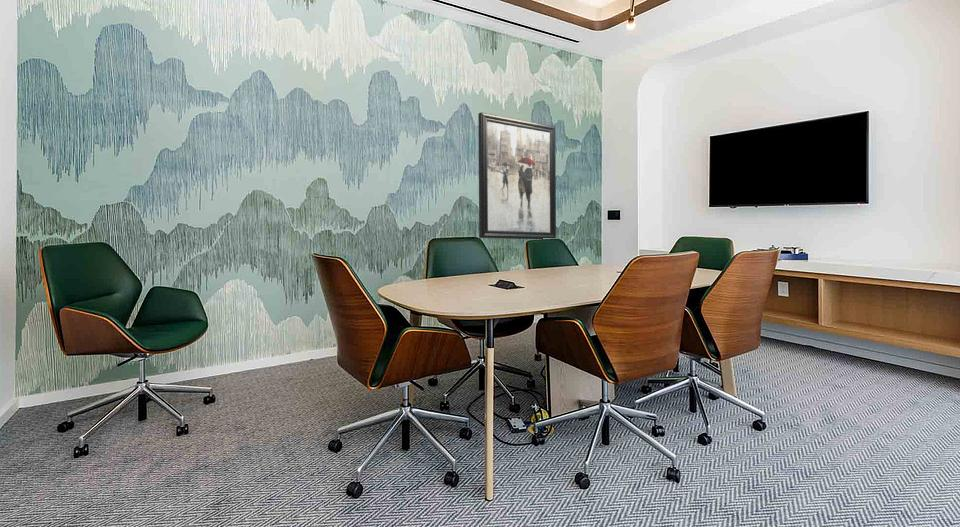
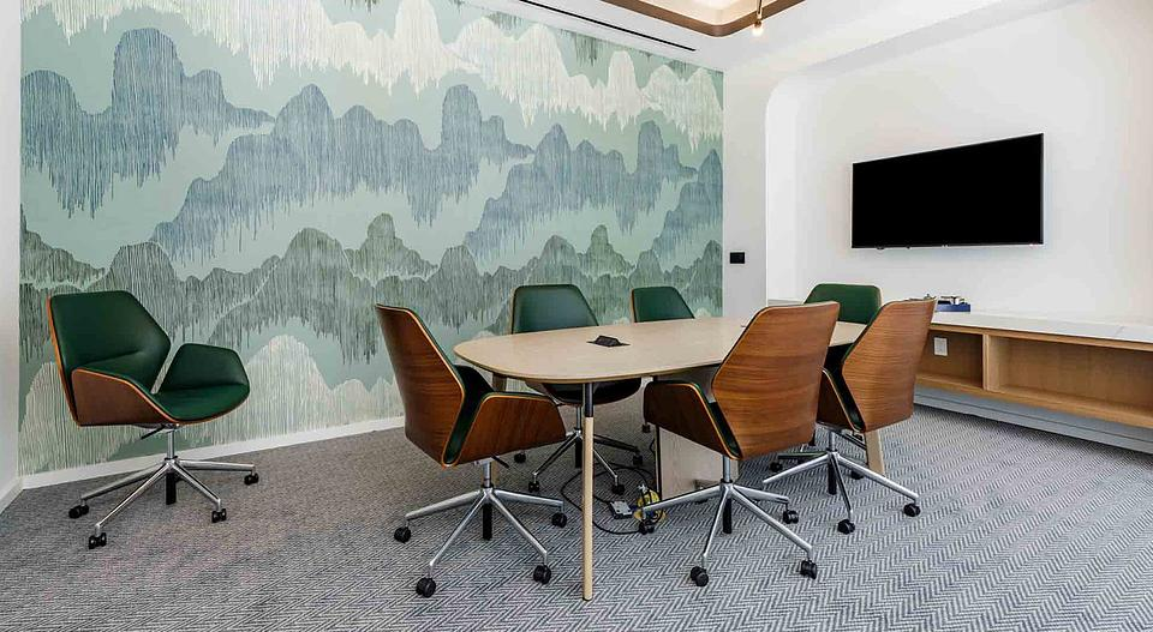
- wall art [477,111,557,240]
